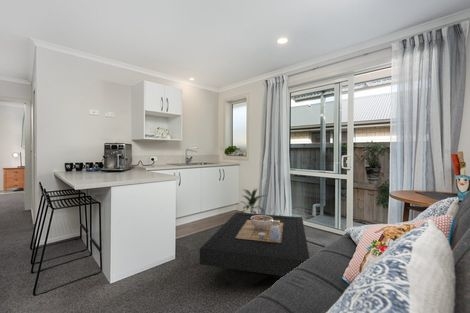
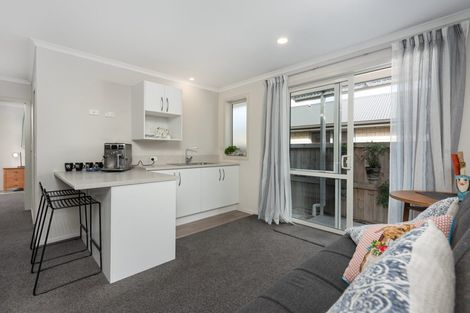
- coffee table [199,211,310,277]
- indoor plant [239,188,267,215]
